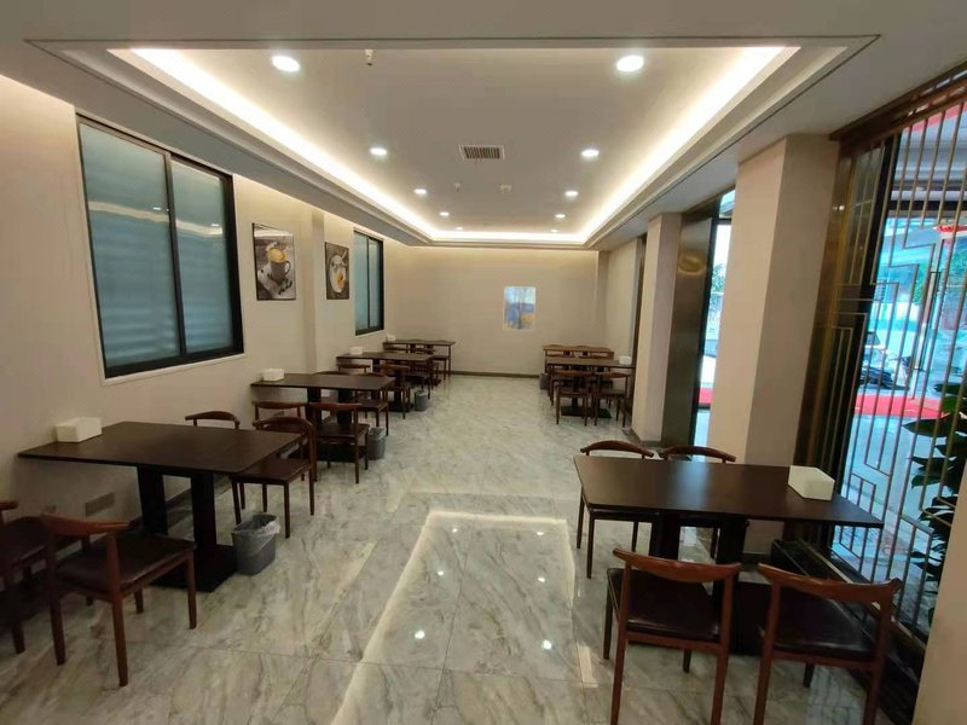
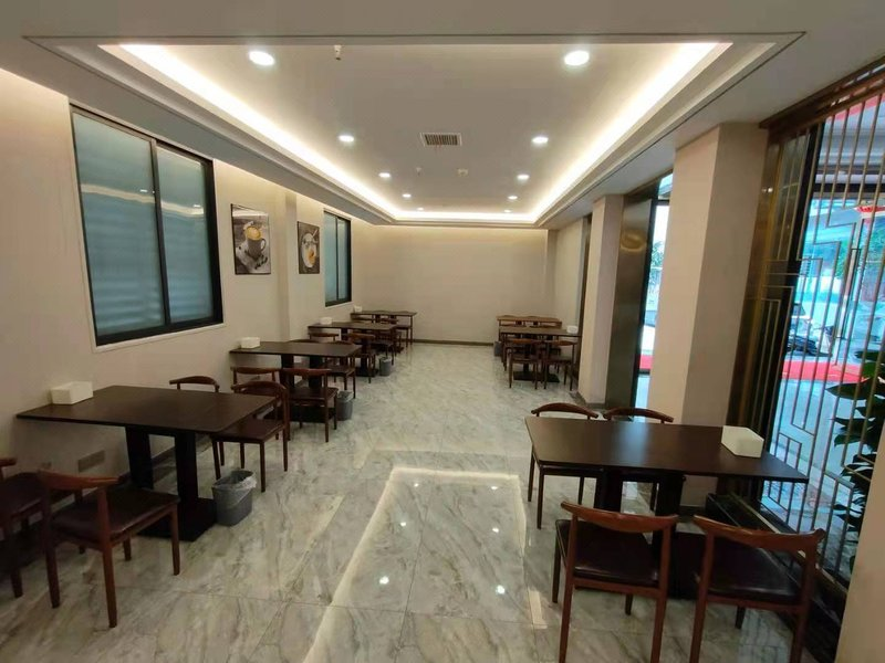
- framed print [502,285,537,331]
